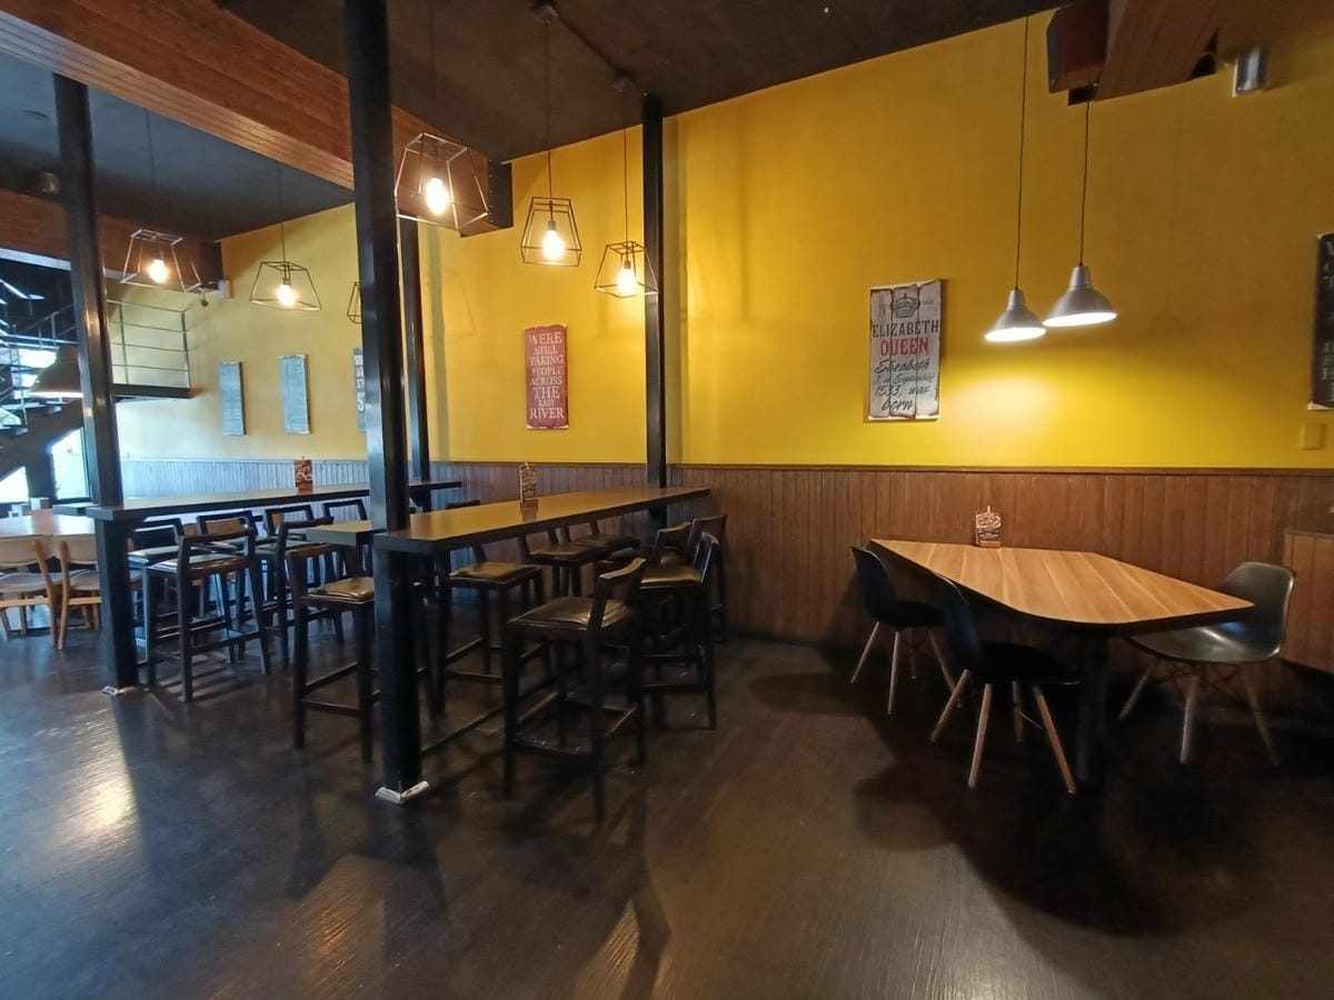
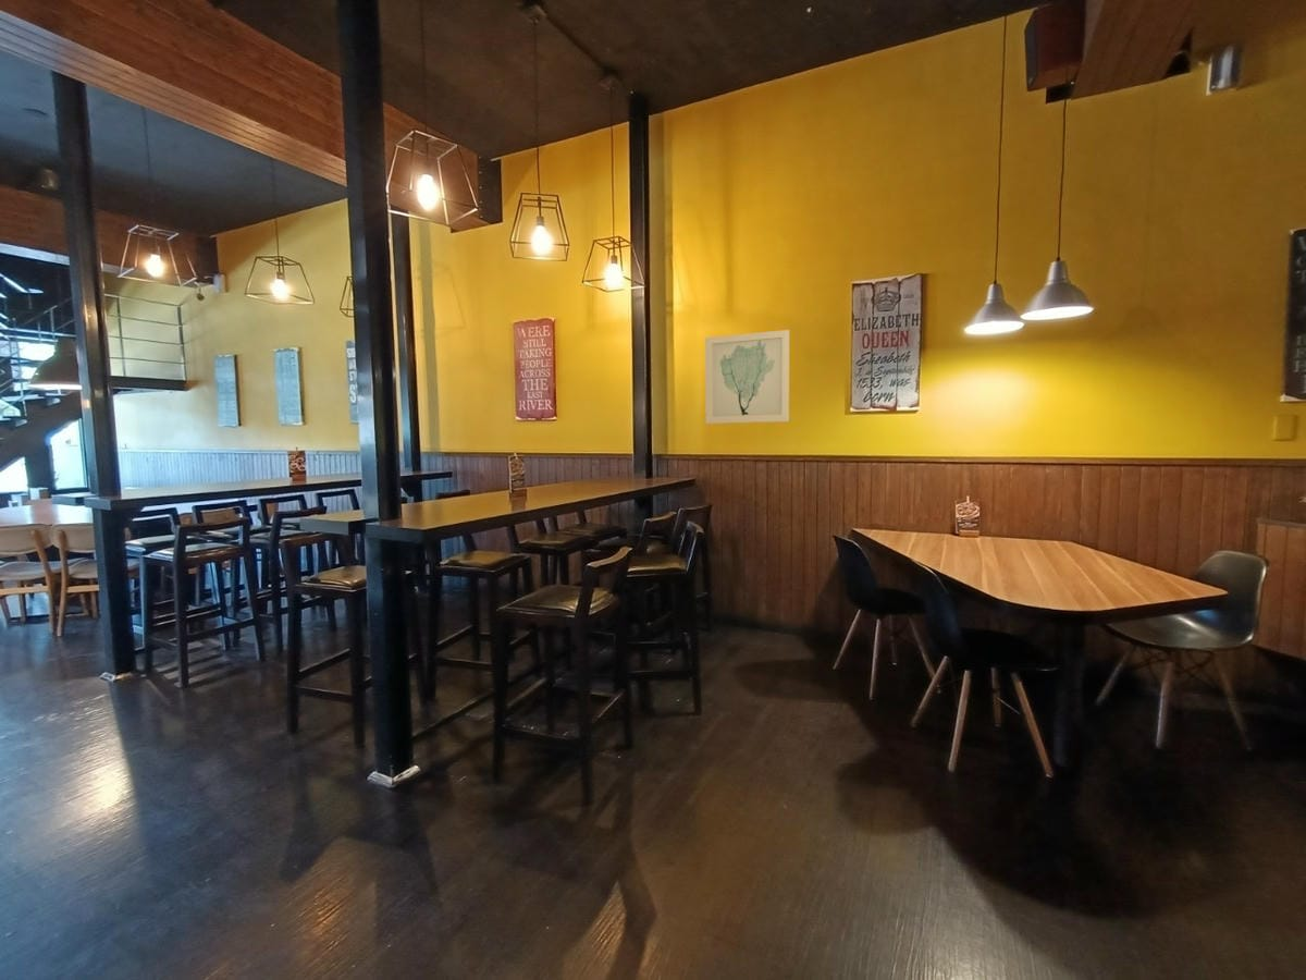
+ wall art [704,329,790,425]
